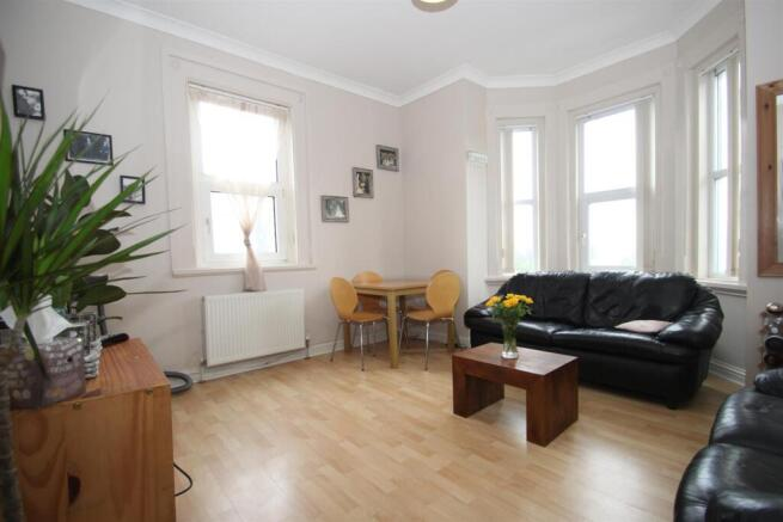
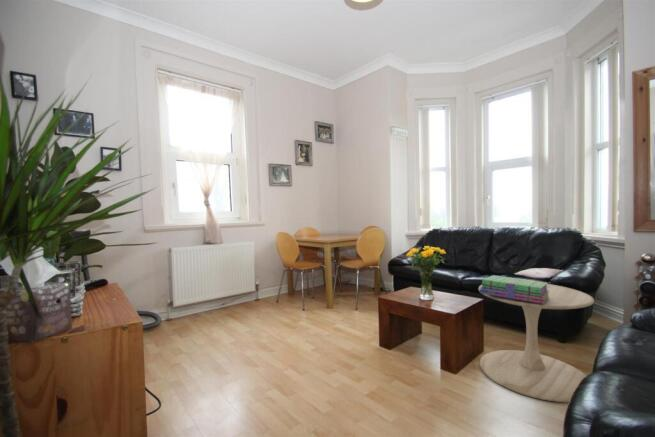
+ stack of books [479,274,549,304]
+ side table [478,283,595,403]
